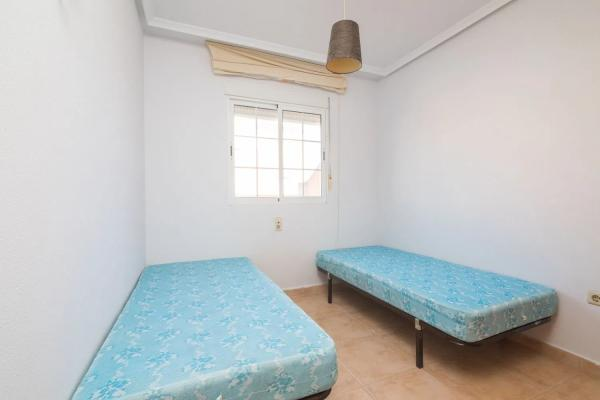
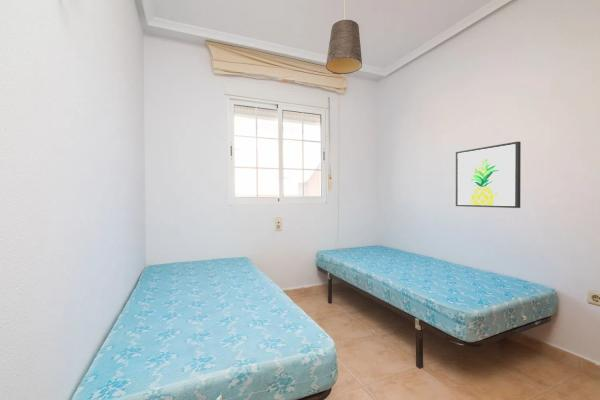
+ wall art [455,140,522,209]
